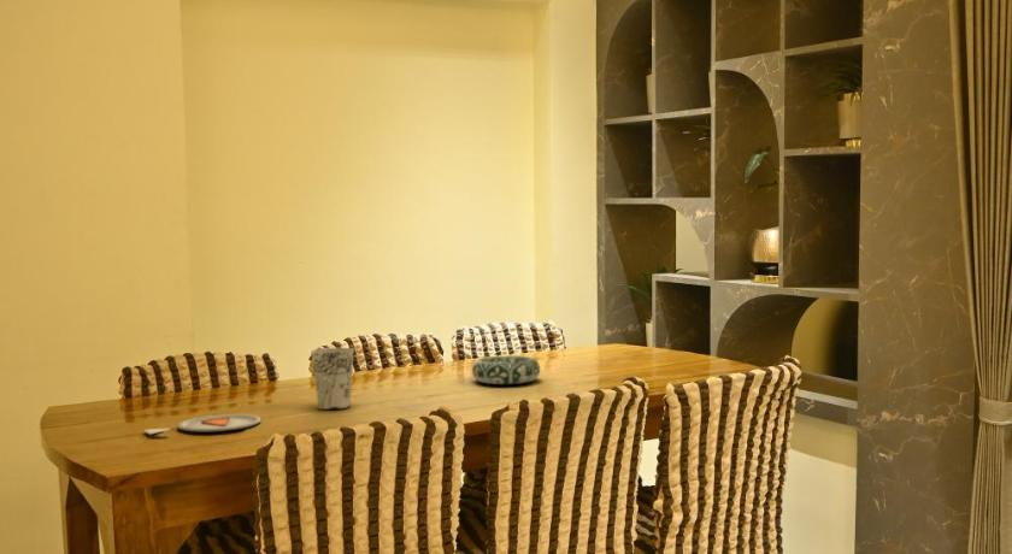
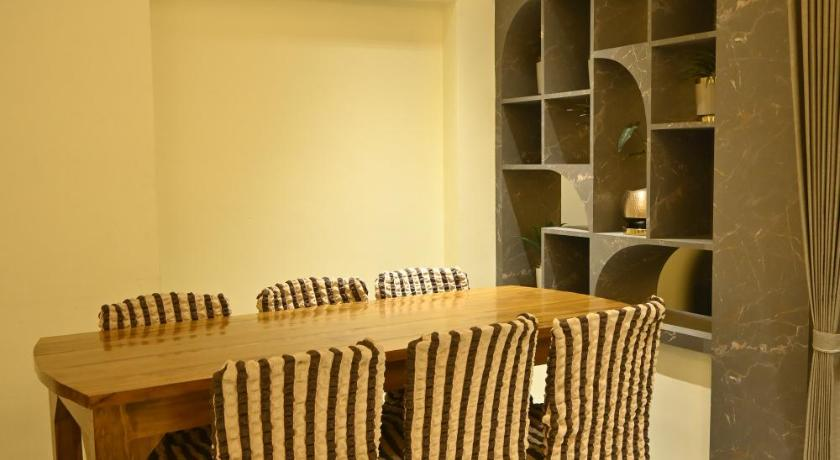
- cup [310,347,355,411]
- decorative bowl [471,355,541,385]
- dinner plate [143,413,261,436]
